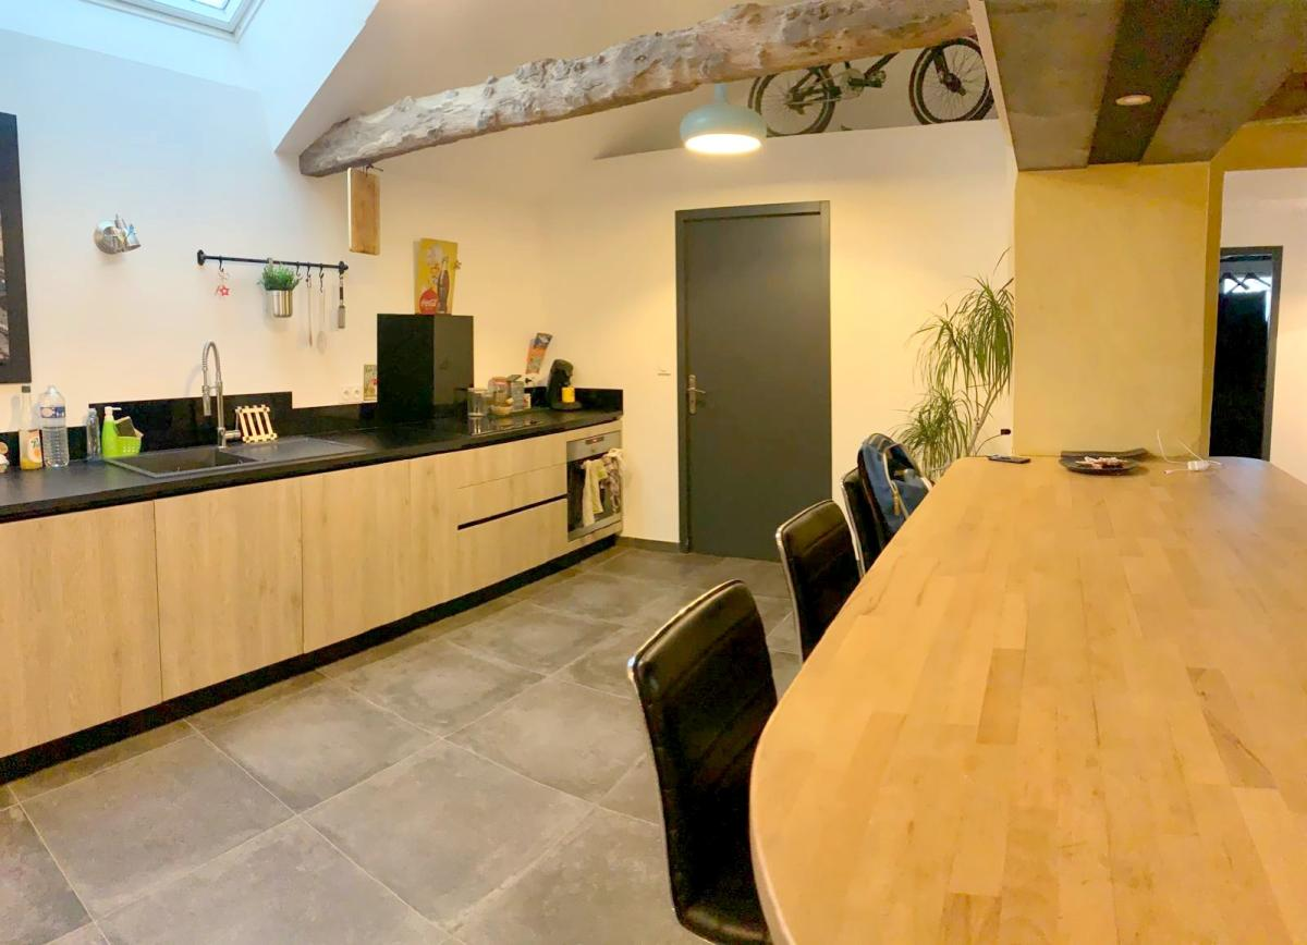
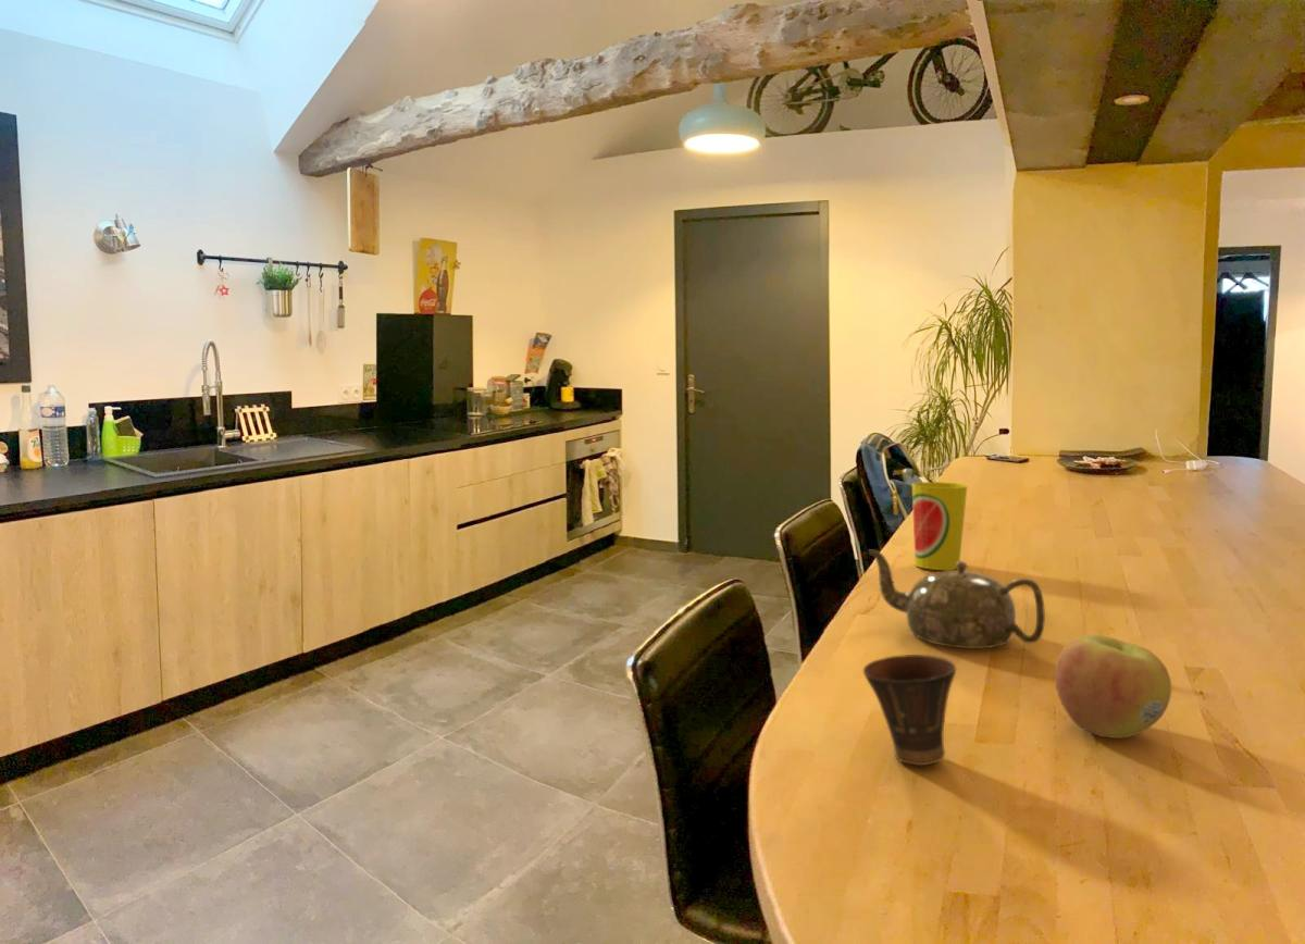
+ apple [1054,633,1172,740]
+ cup [862,654,957,767]
+ cup [910,481,969,571]
+ teapot [868,549,1046,649]
